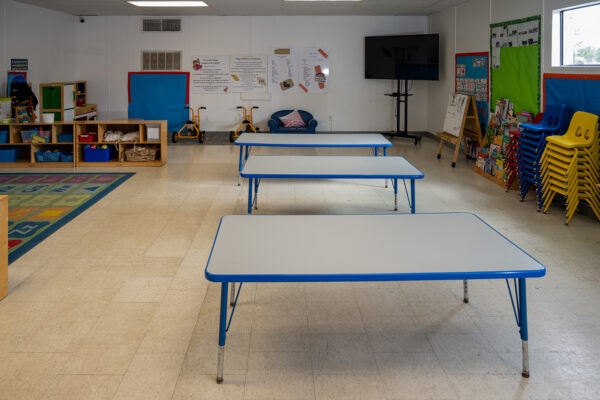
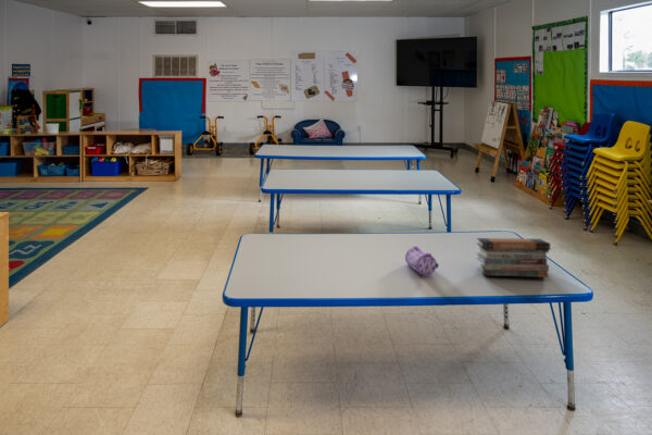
+ book stack [475,237,551,278]
+ pencil case [404,246,440,276]
